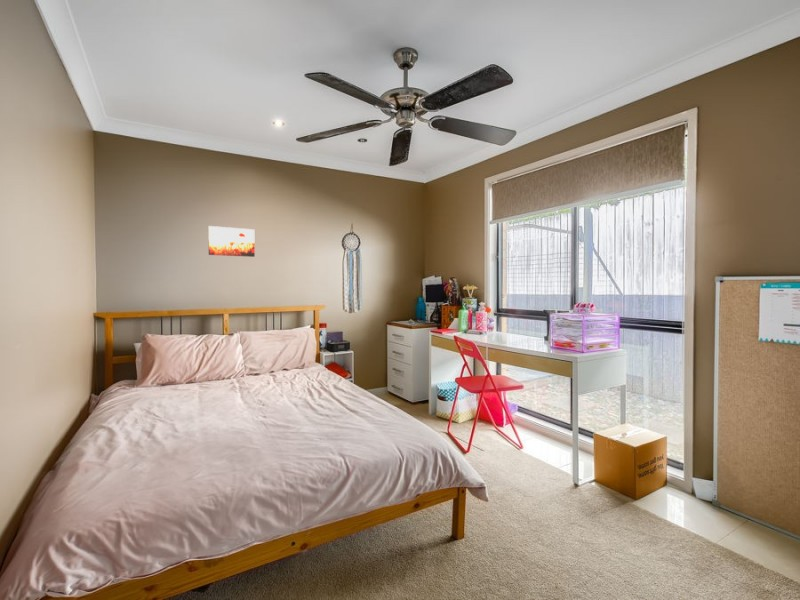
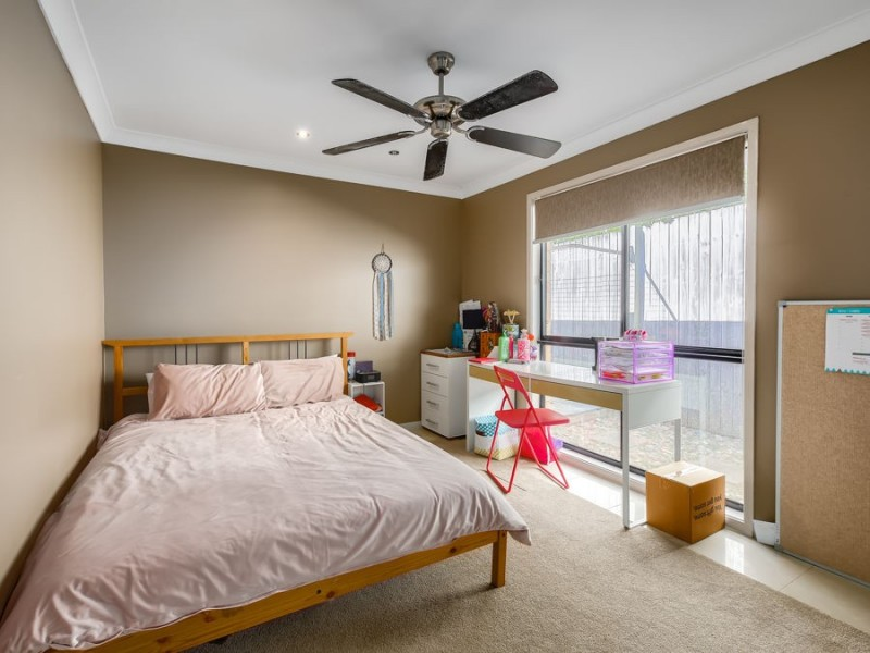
- wall art [207,225,256,258]
